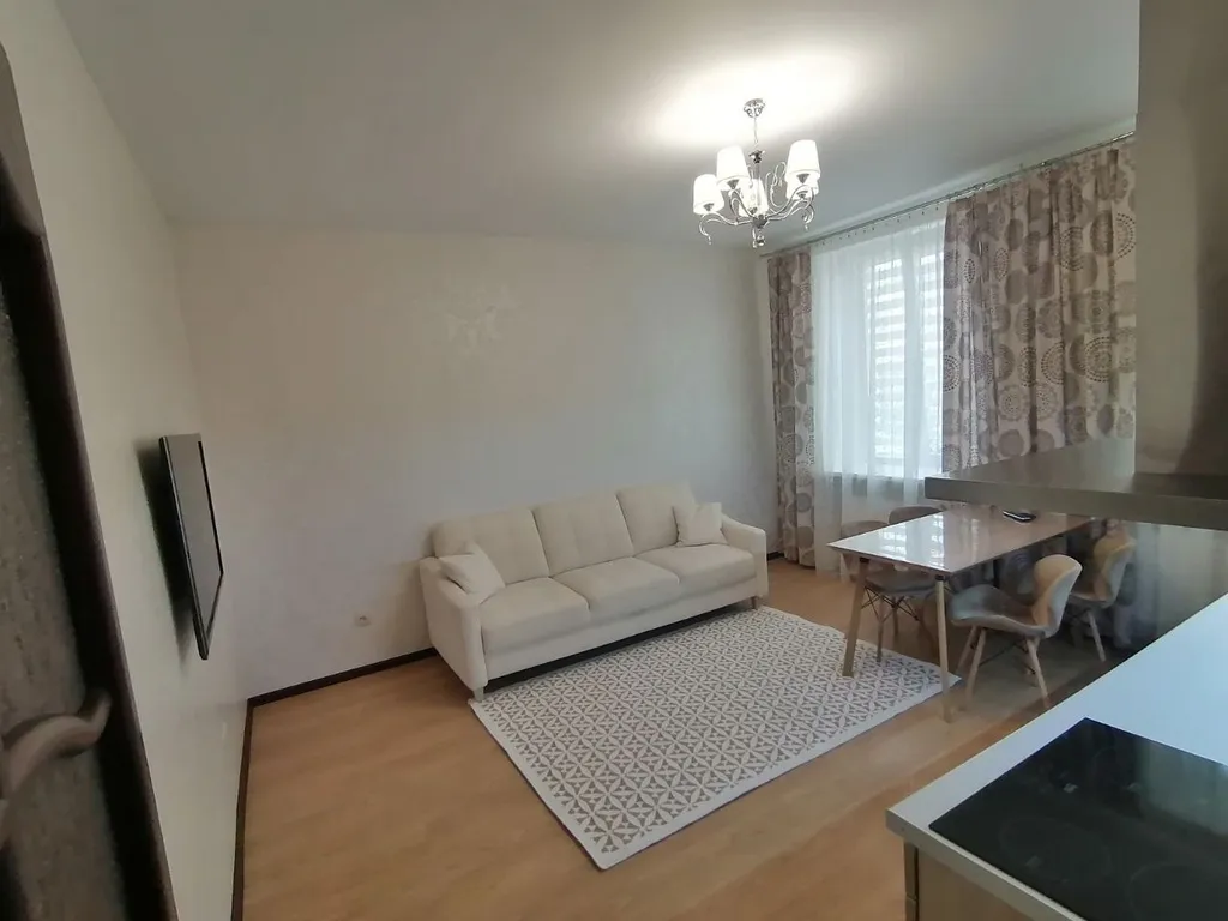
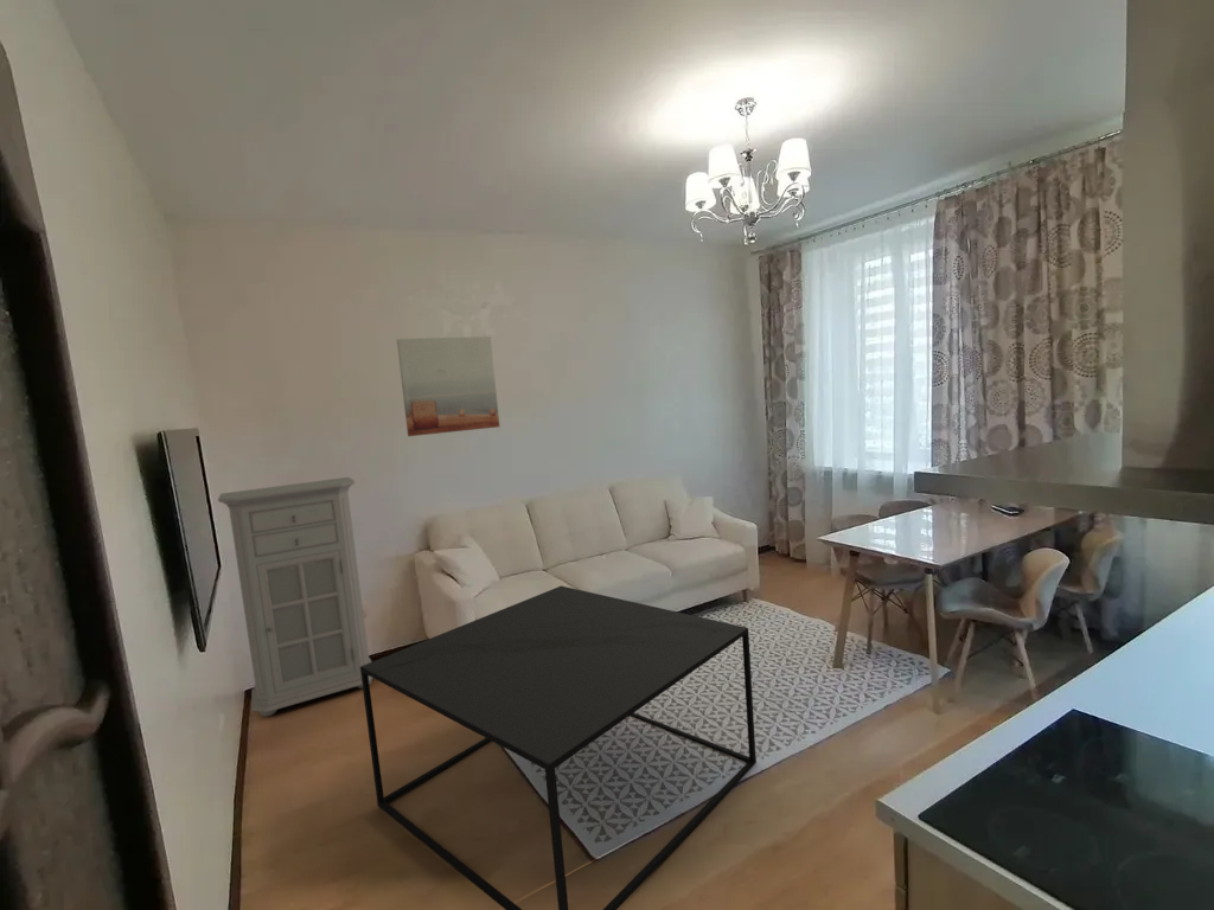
+ cabinet [217,476,373,718]
+ coffee table [360,585,758,910]
+ wall art [396,335,500,437]
